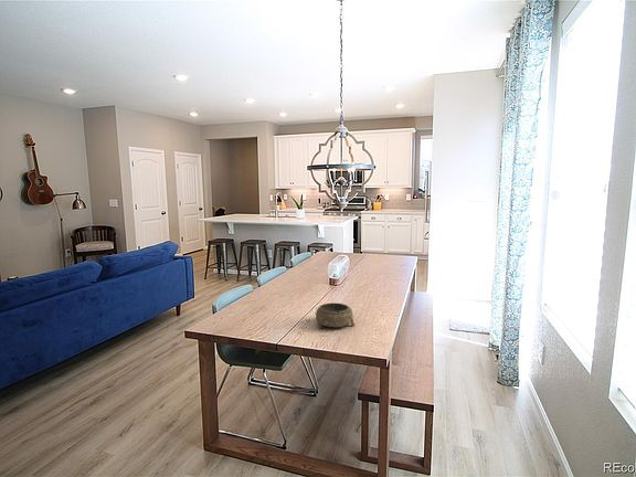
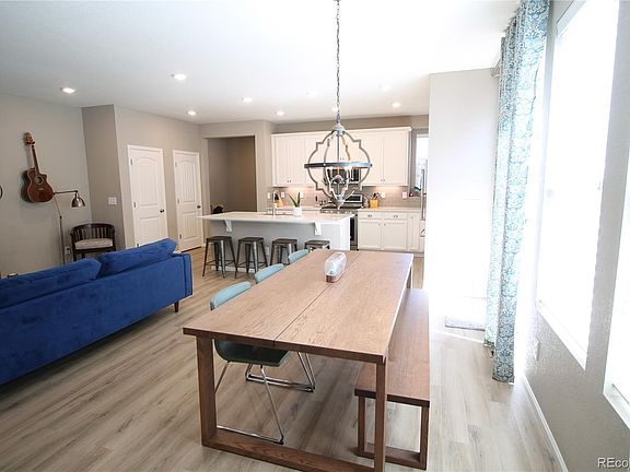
- decorative bowl [315,301,356,329]
